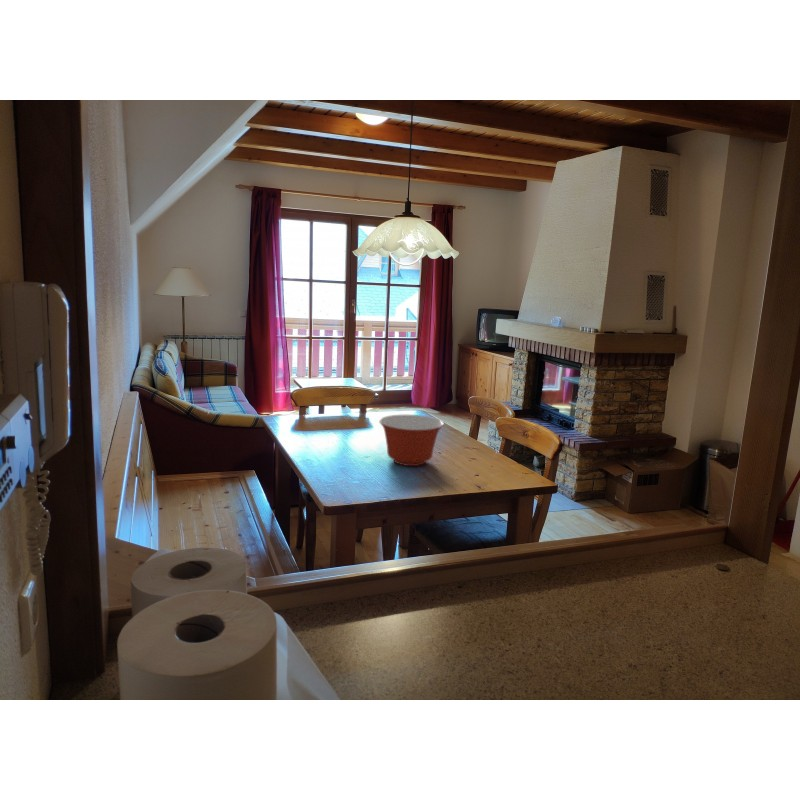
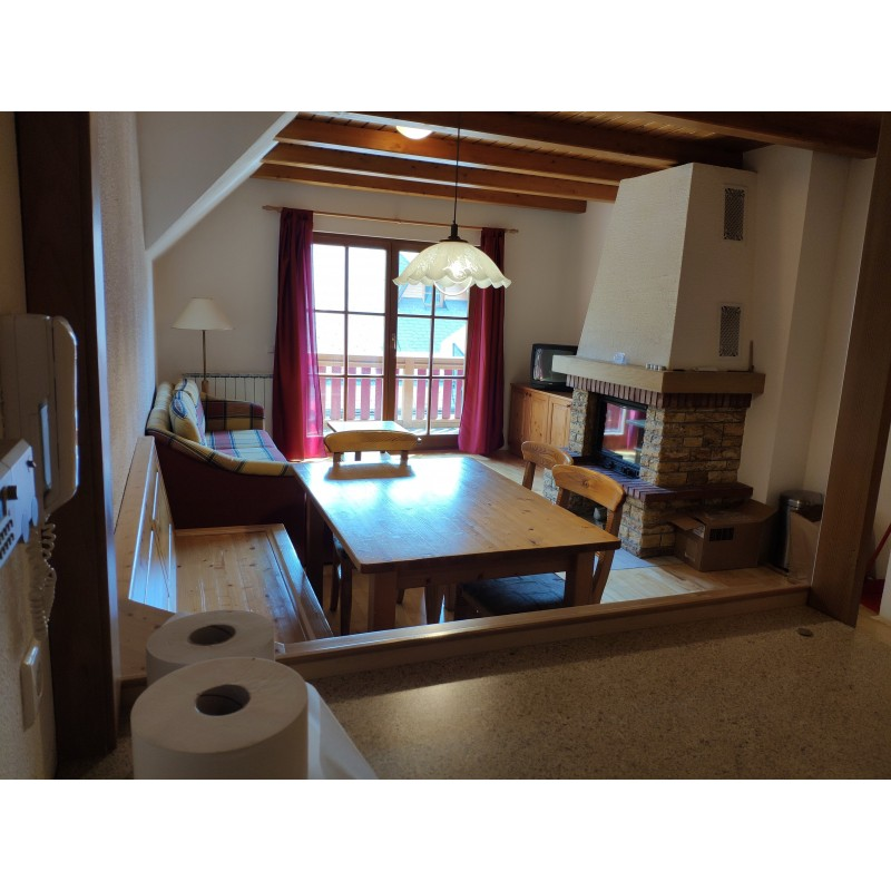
- mixing bowl [378,414,445,467]
